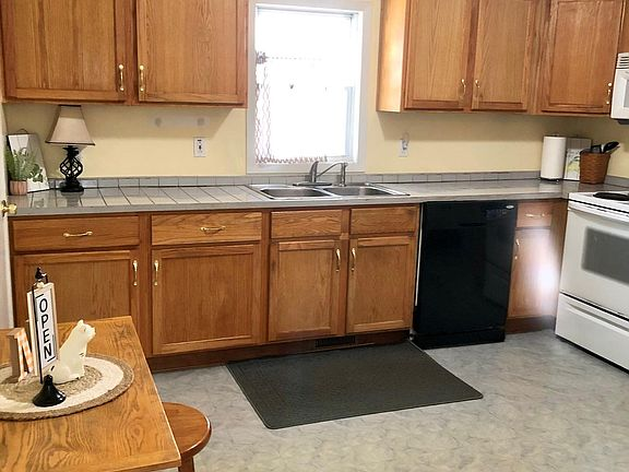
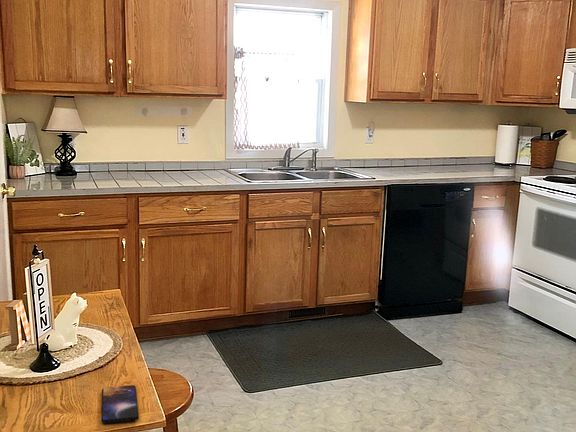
+ smartphone [100,384,140,424]
